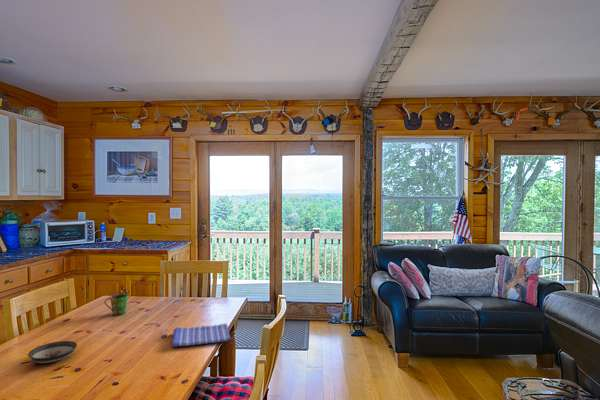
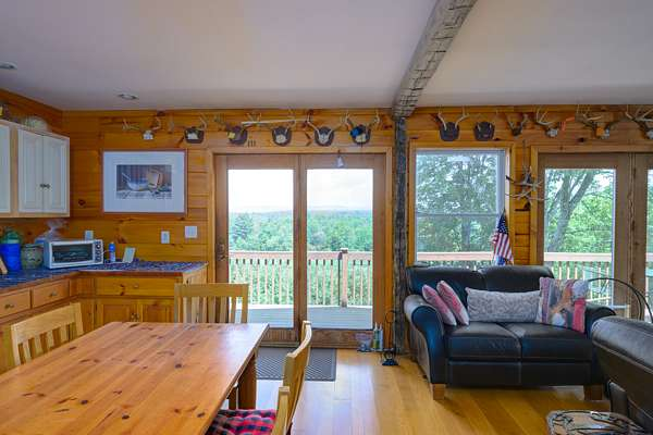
- saucer [27,340,78,364]
- cup [103,293,129,316]
- dish towel [171,322,232,348]
